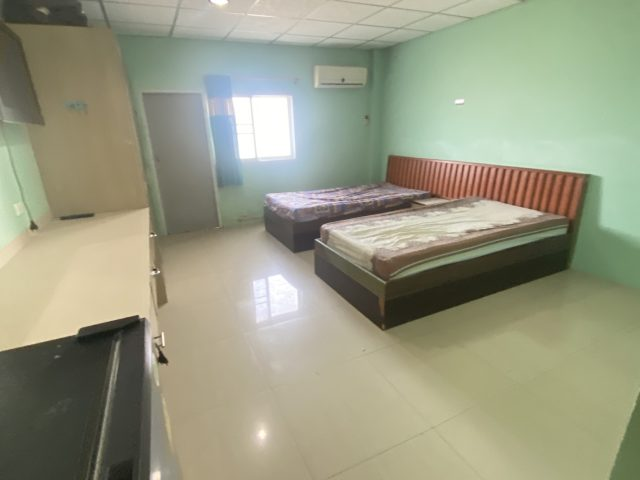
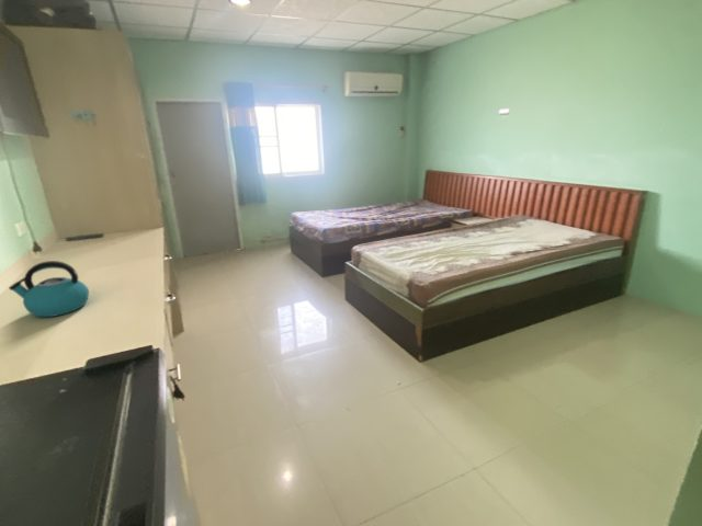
+ kettle [8,260,90,318]
